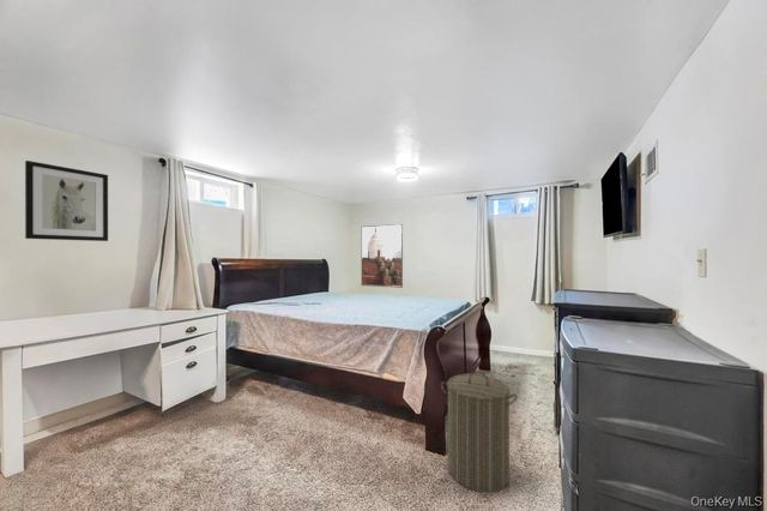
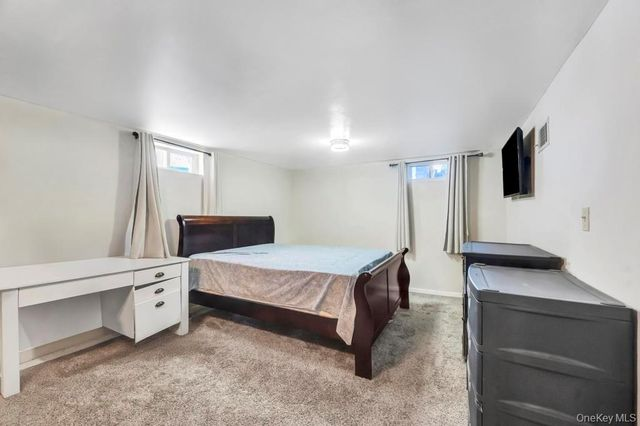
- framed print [361,223,404,289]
- wall art [24,160,109,242]
- laundry hamper [440,369,519,493]
